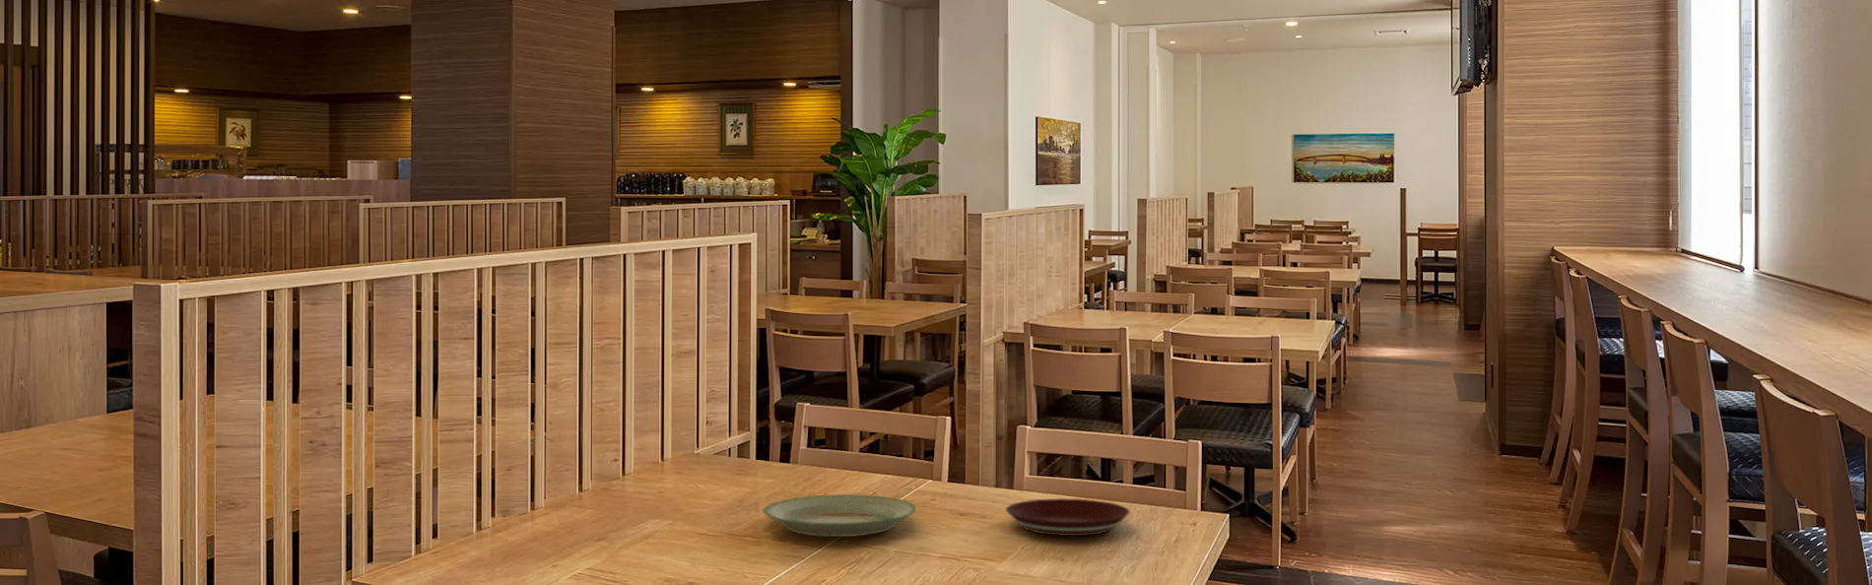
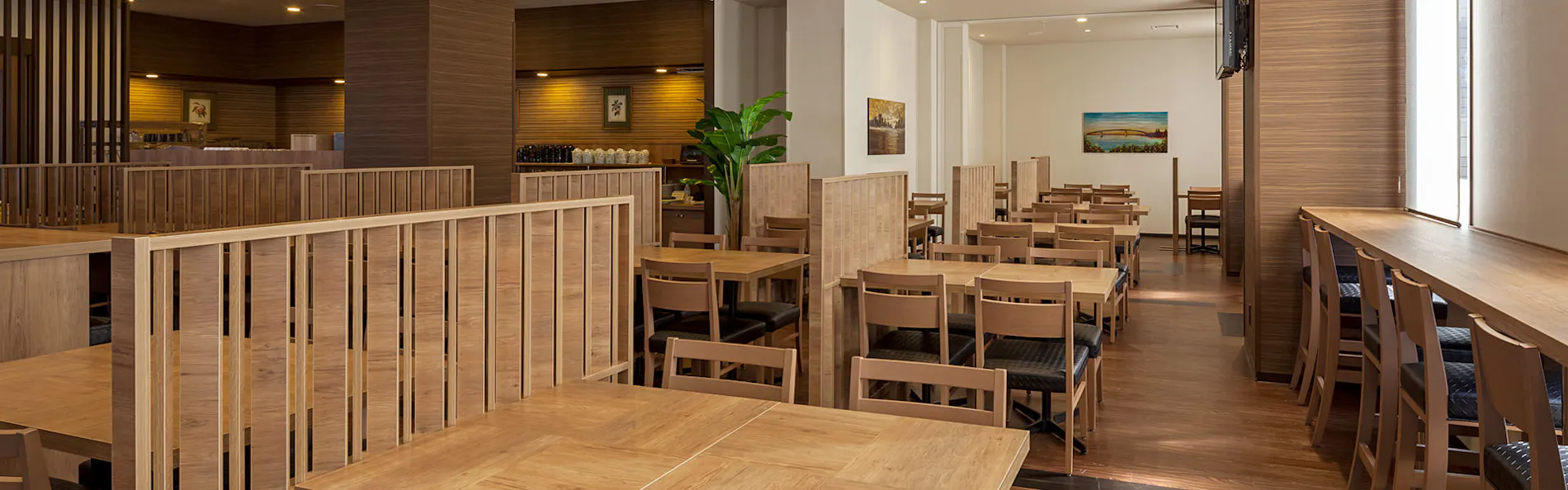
- plate [762,493,917,537]
- plate [1005,498,1131,537]
